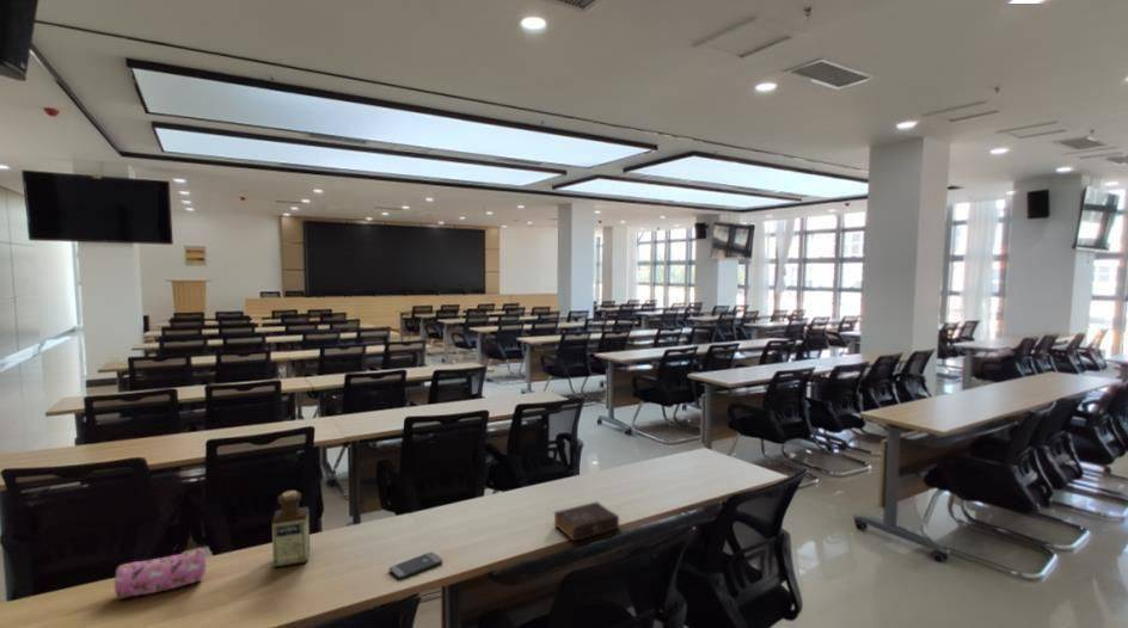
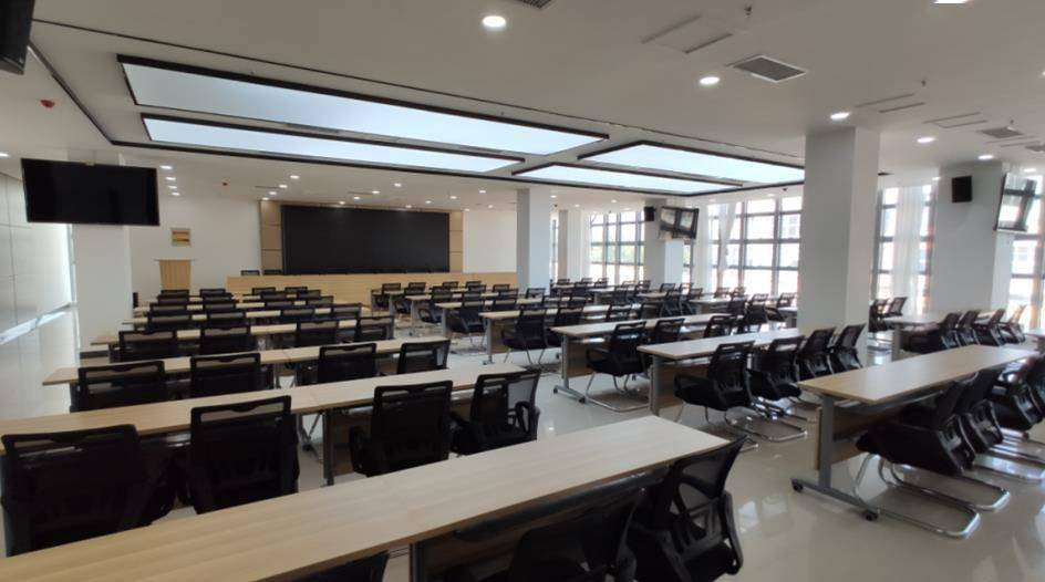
- book [552,500,620,542]
- smartphone [388,550,443,580]
- pencil case [114,547,208,601]
- bottle [271,490,311,568]
